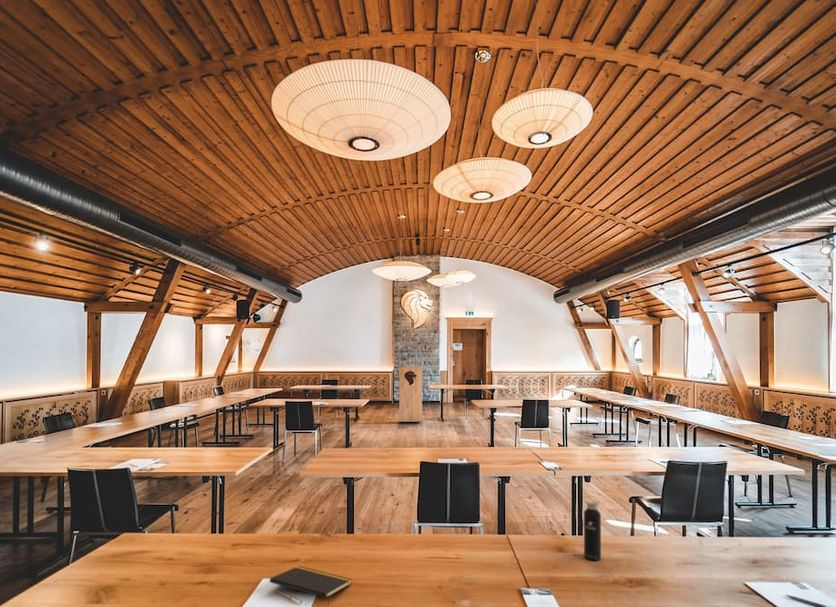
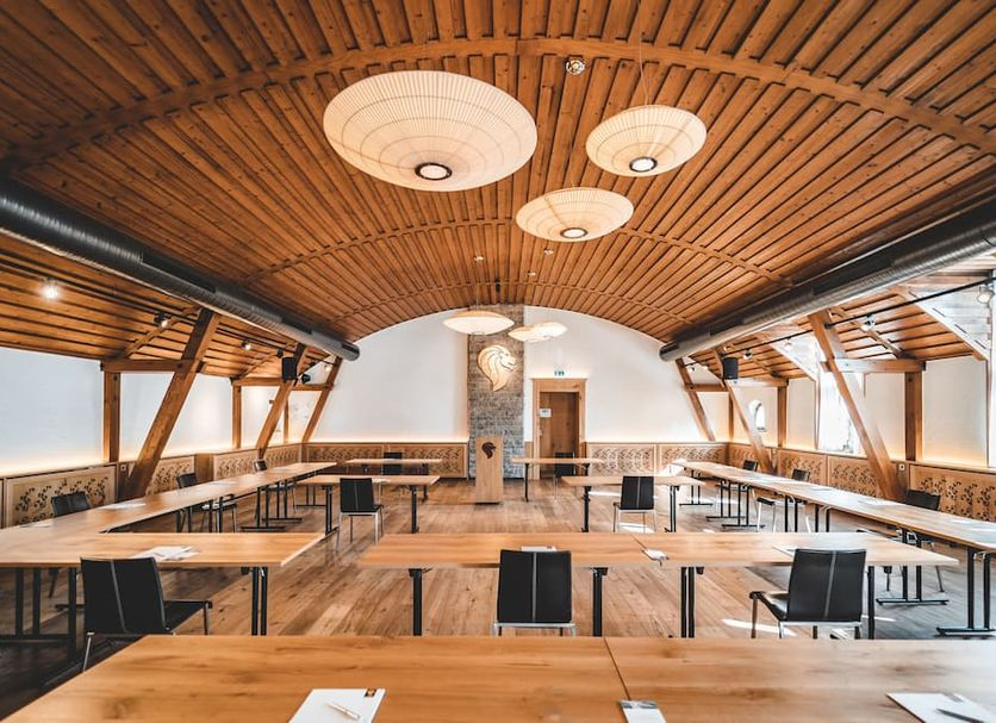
- notepad [269,565,353,607]
- water bottle [583,495,602,562]
